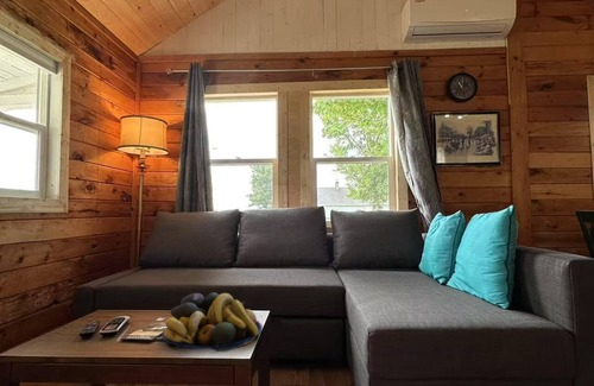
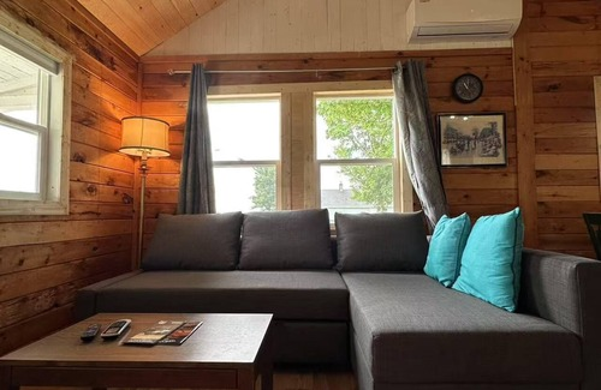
- fruit bowl [162,292,263,353]
